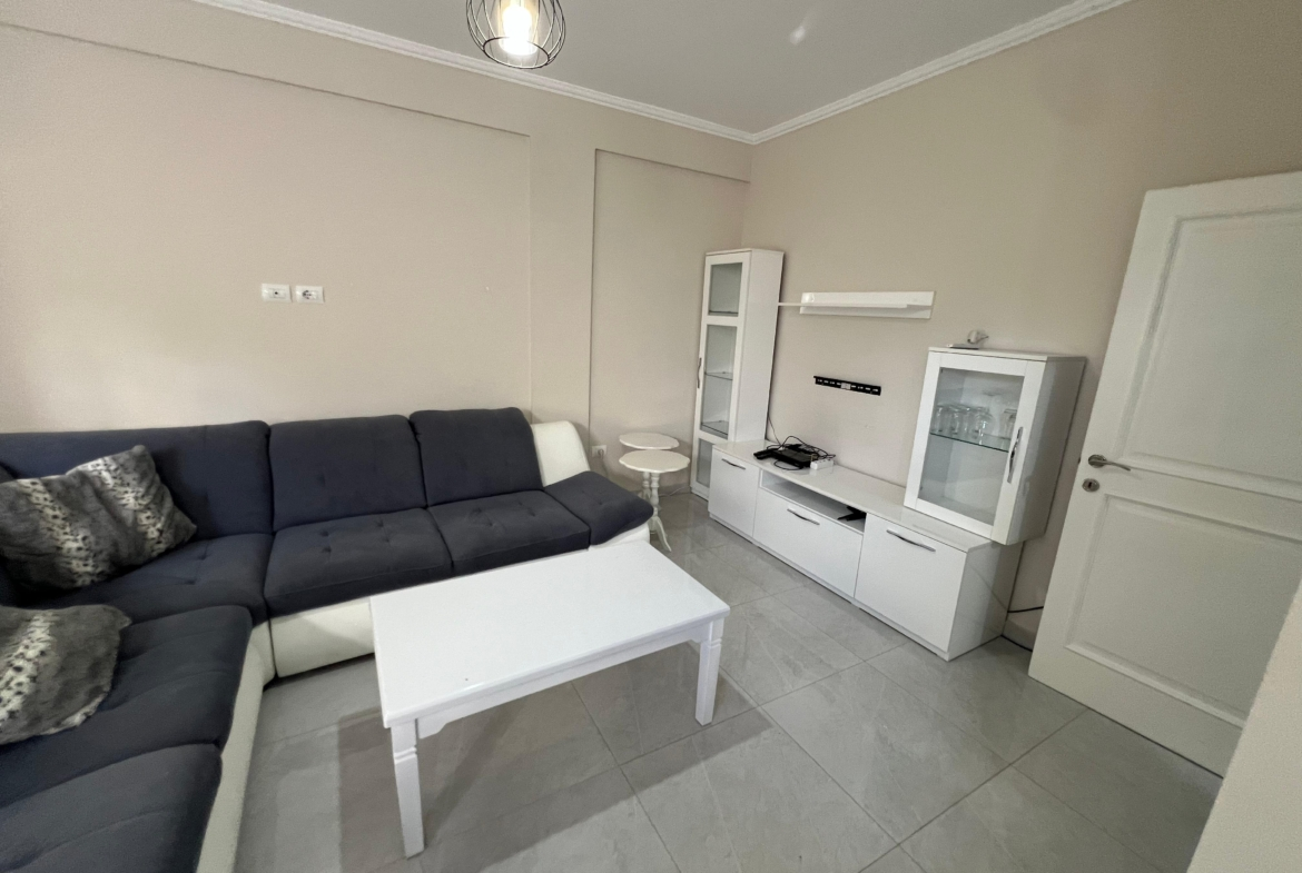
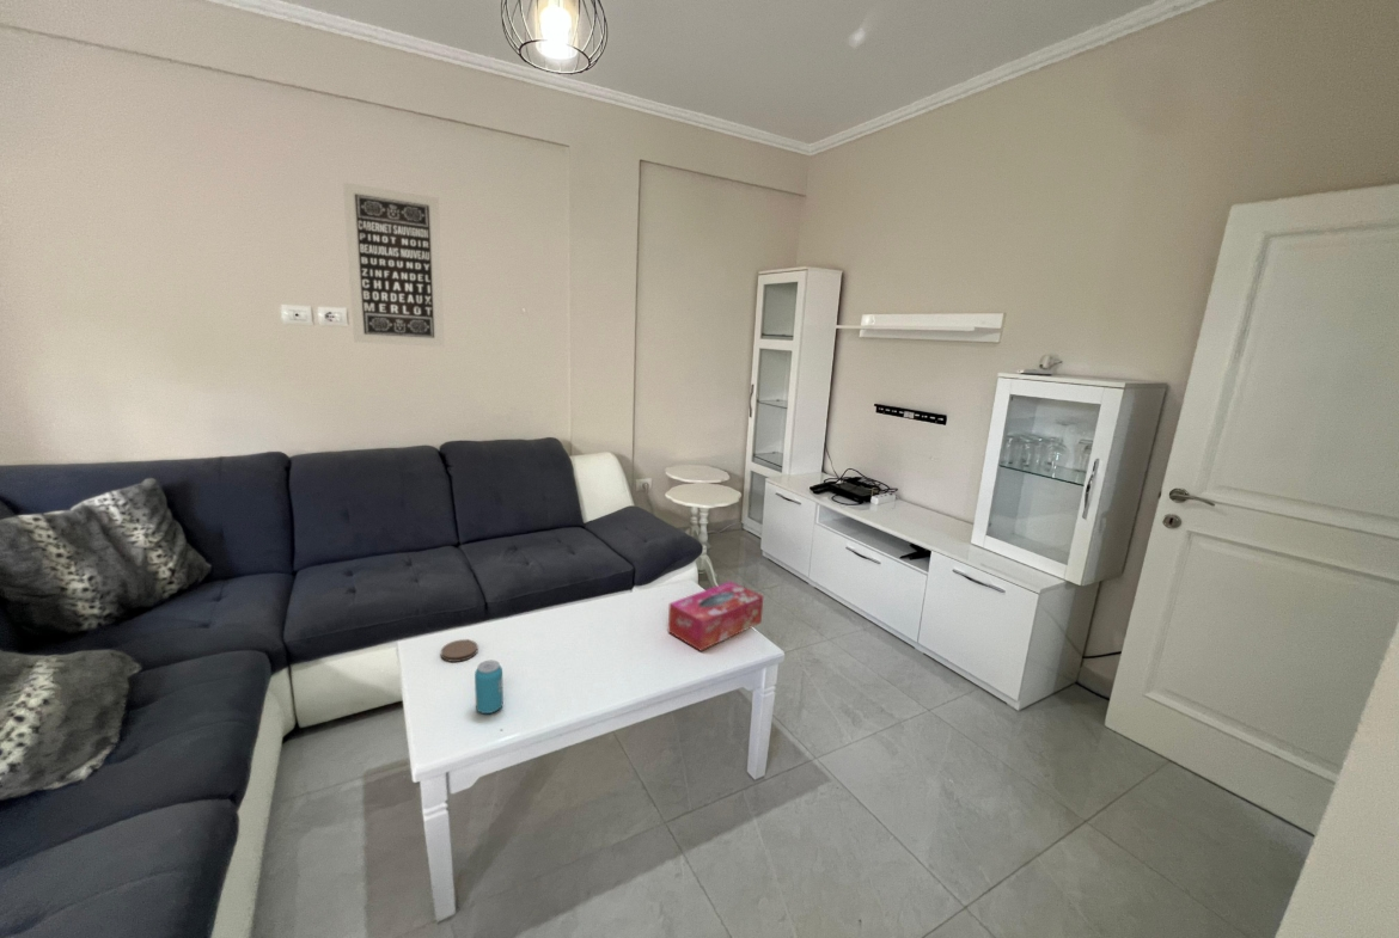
+ tissue box [667,581,764,652]
+ beverage can [474,660,505,715]
+ coaster [440,638,479,663]
+ wall art [342,182,445,348]
